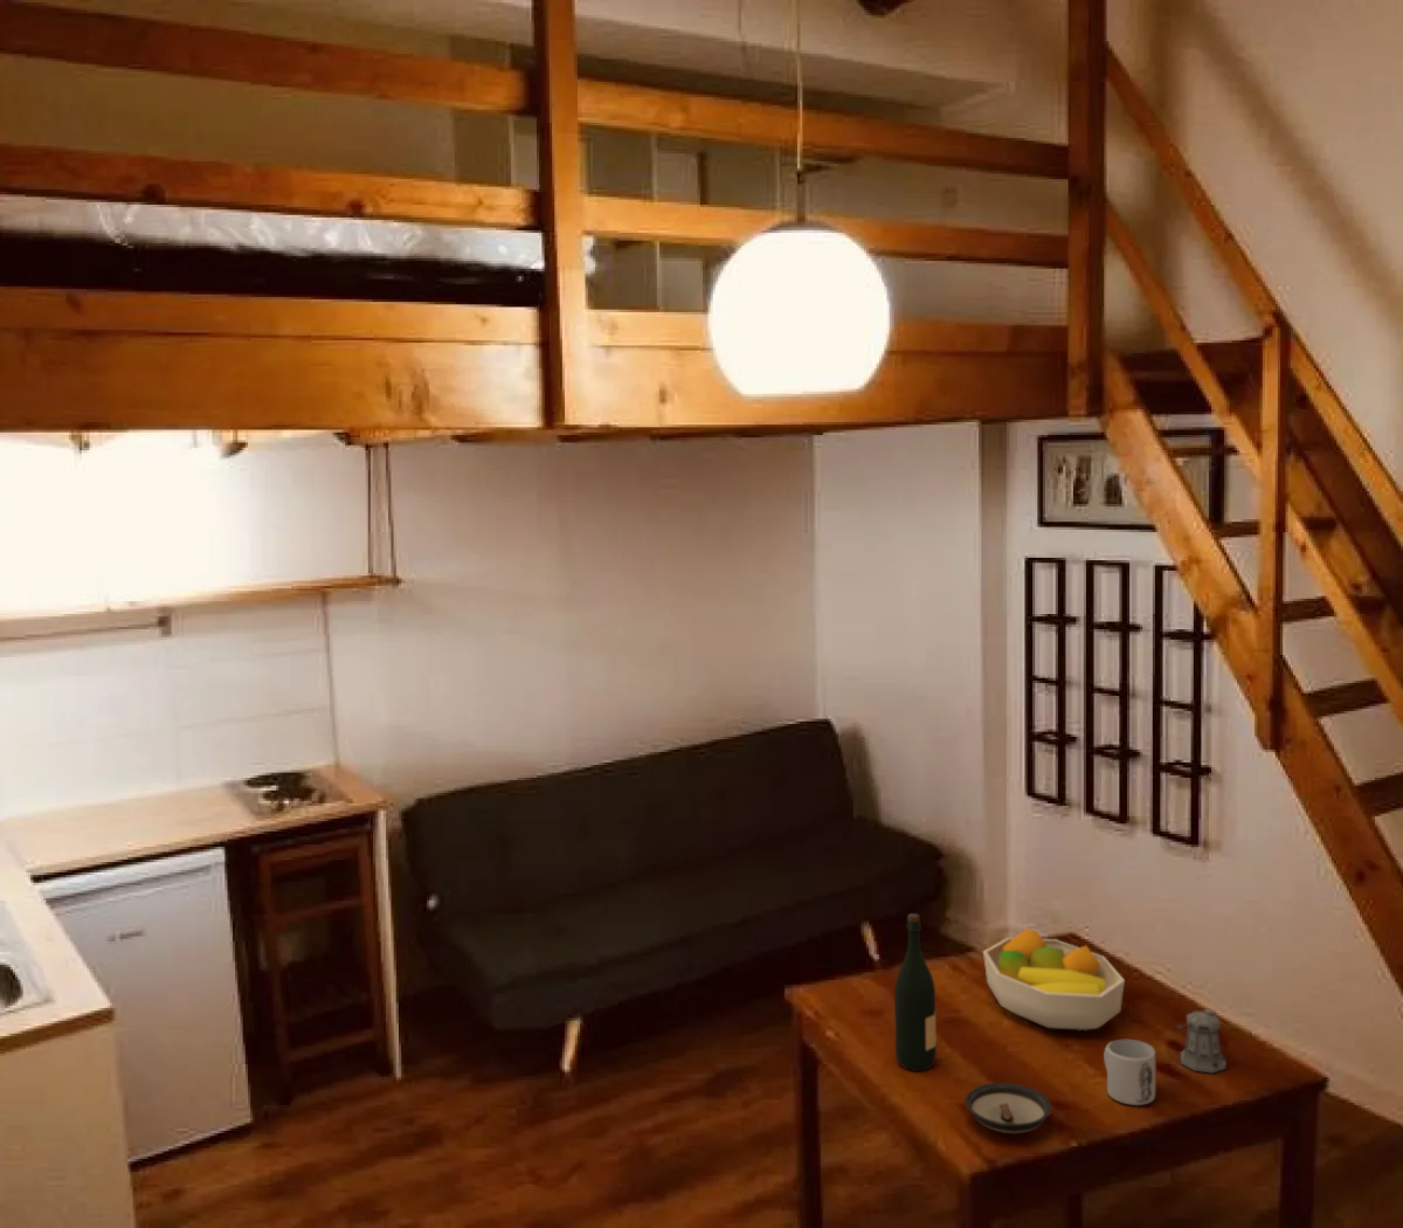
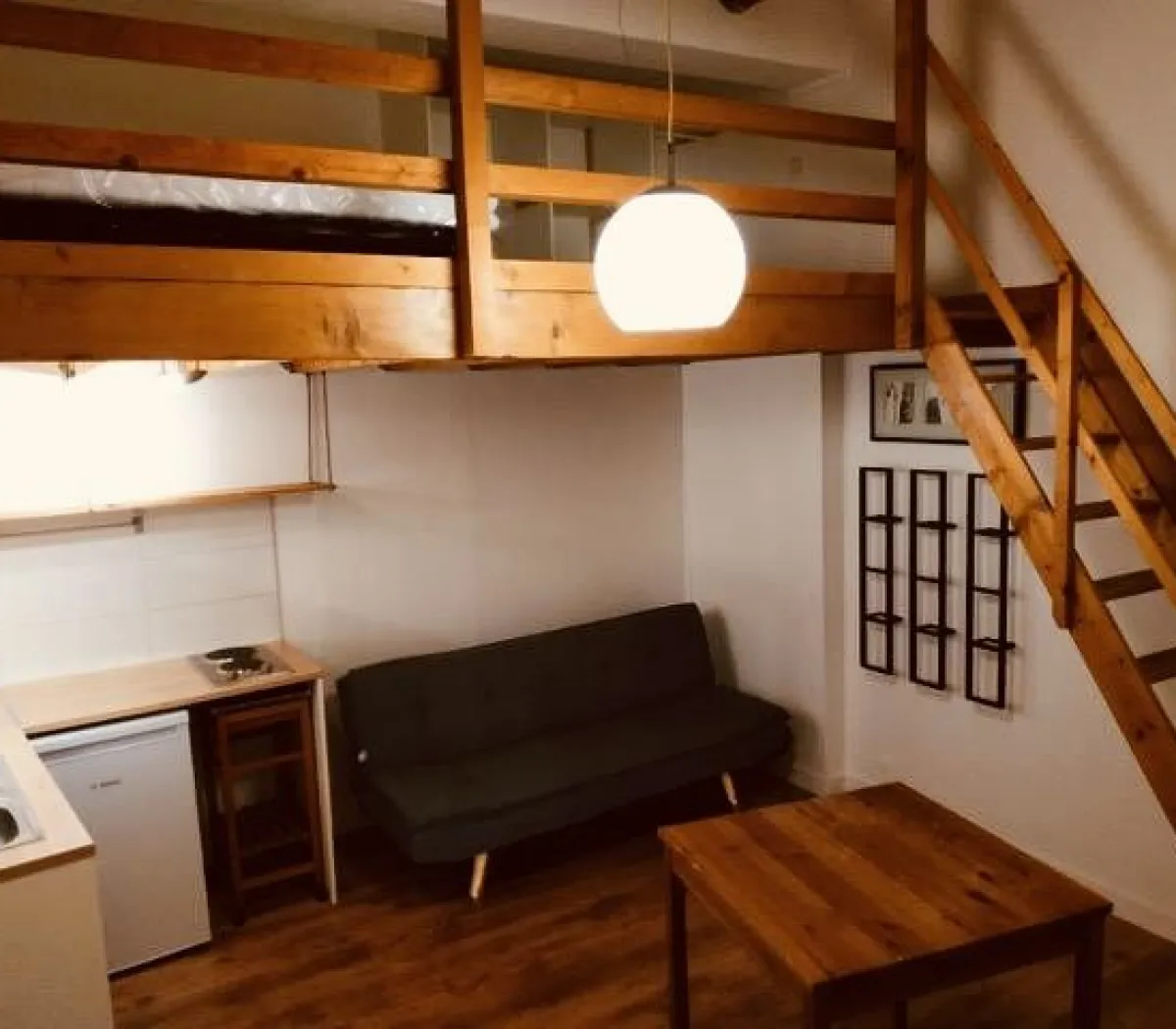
- pepper shaker [1173,1008,1228,1074]
- mug [1102,1038,1156,1106]
- saucer [964,1082,1053,1135]
- wine bottle [894,912,938,1072]
- fruit bowl [982,927,1126,1031]
